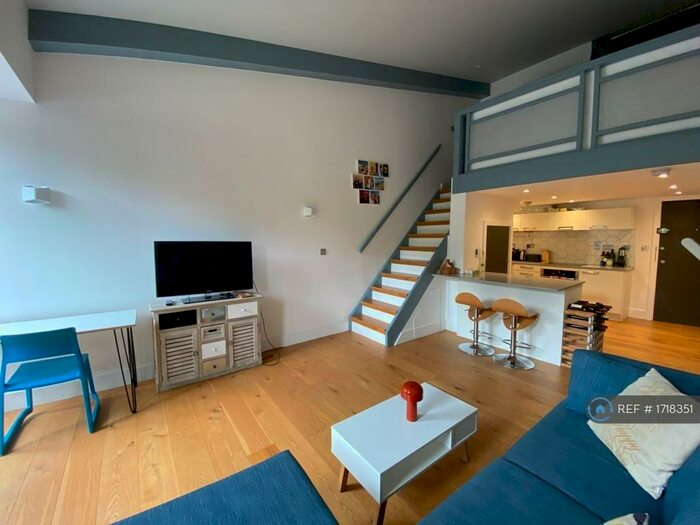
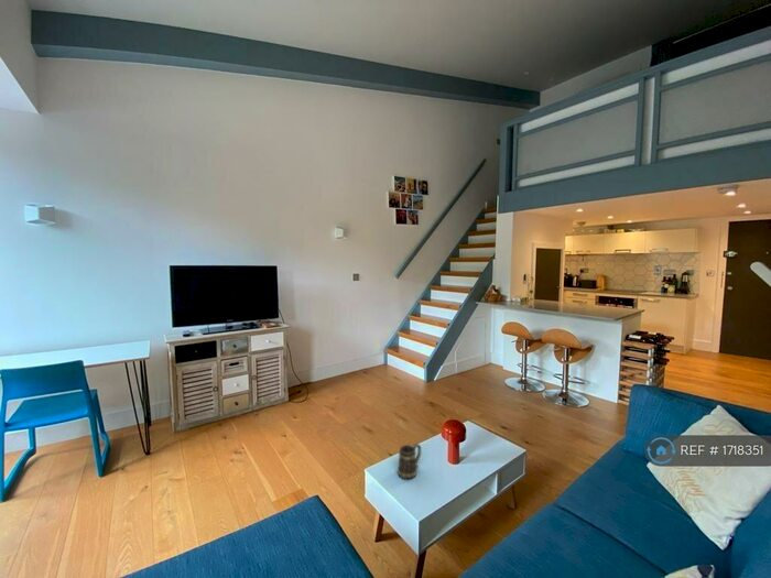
+ mug [397,443,423,480]
